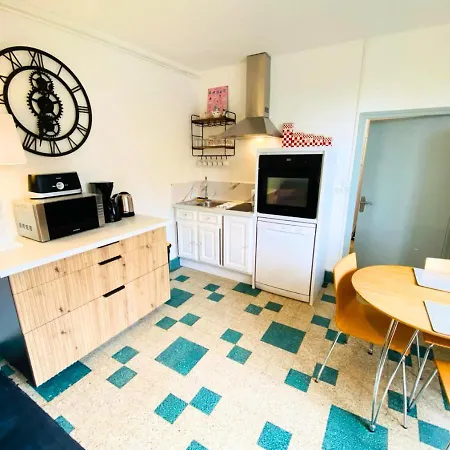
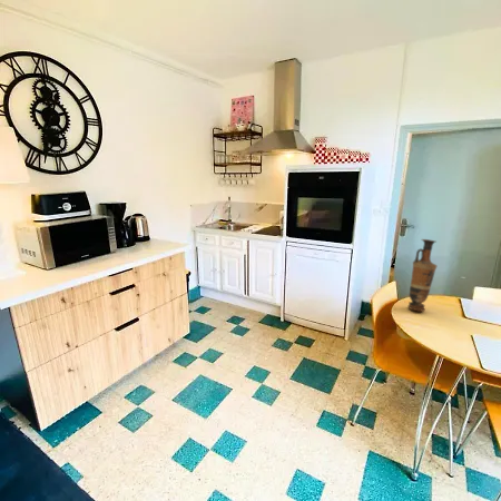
+ vase [406,238,438,313]
